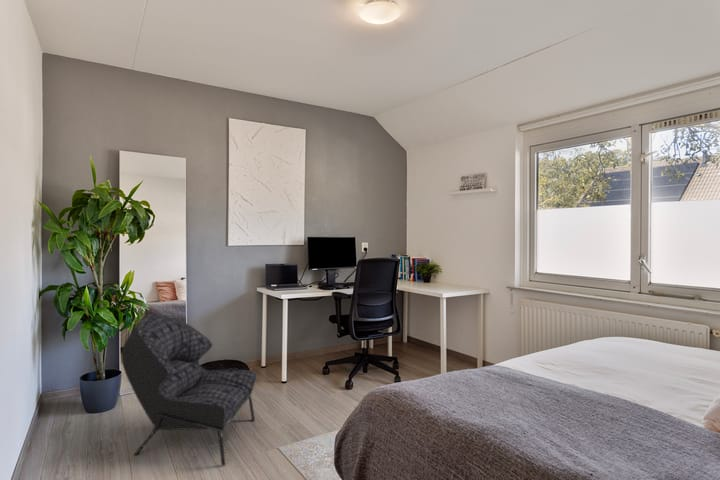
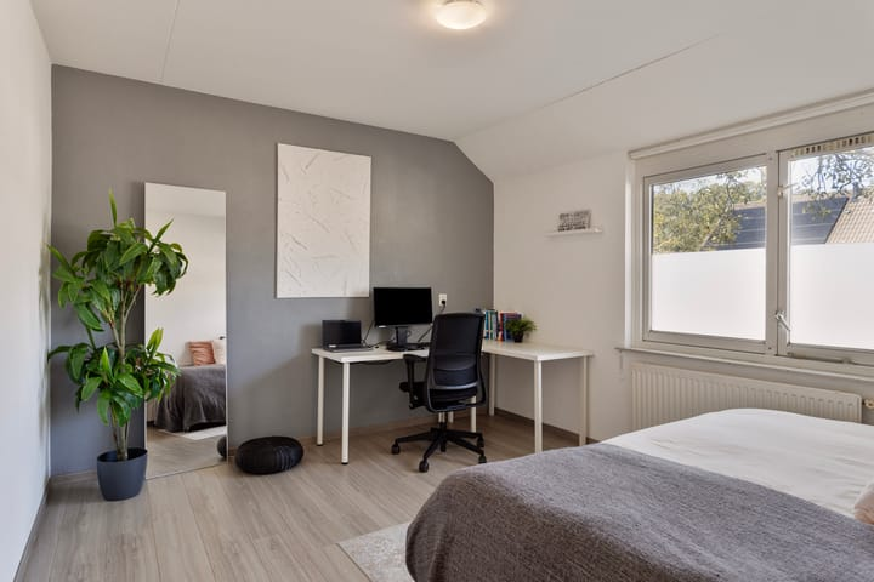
- armchair [121,312,258,466]
